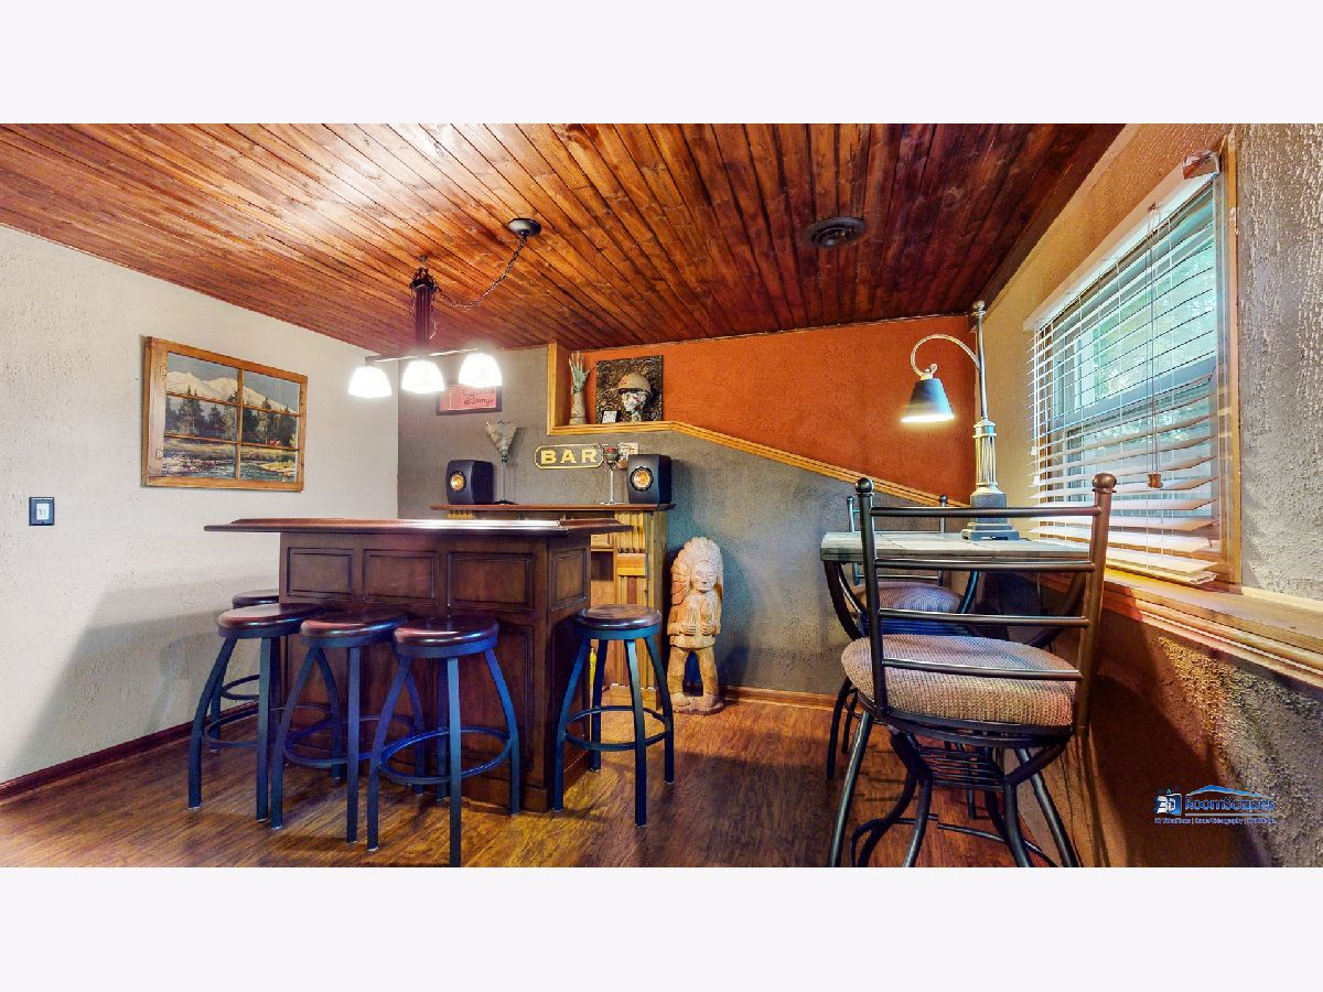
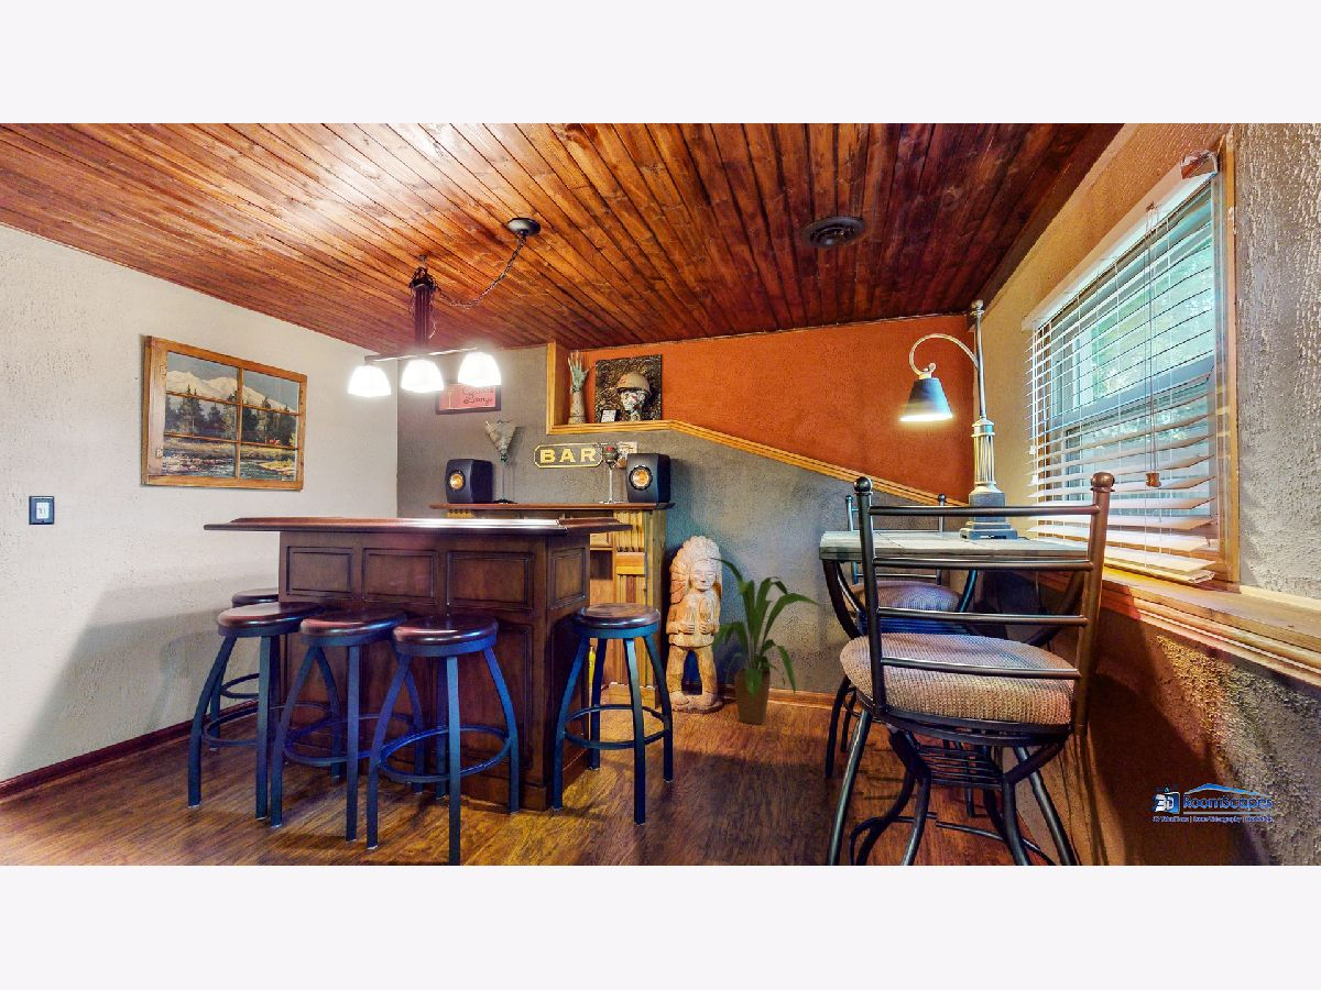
+ house plant [708,557,823,726]
